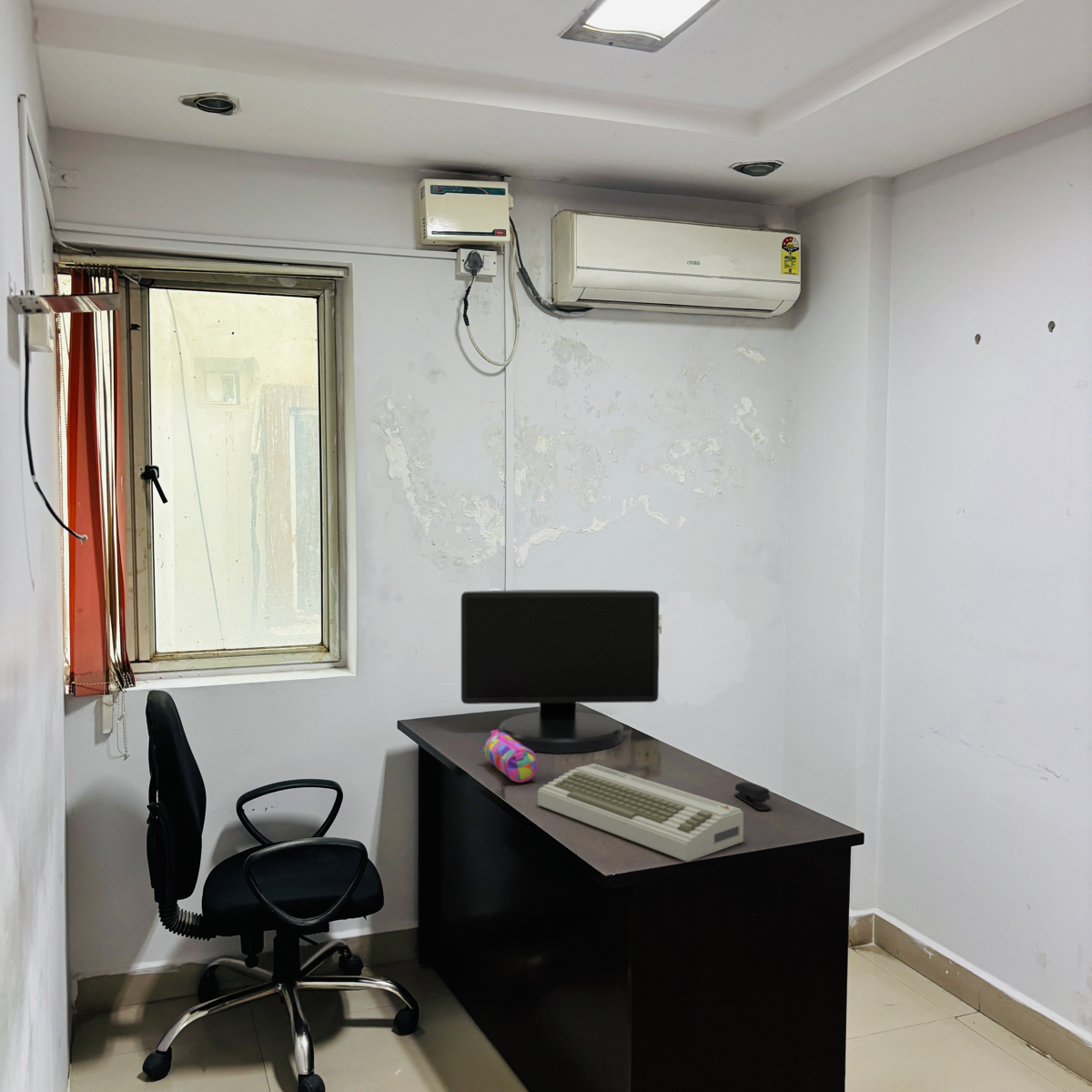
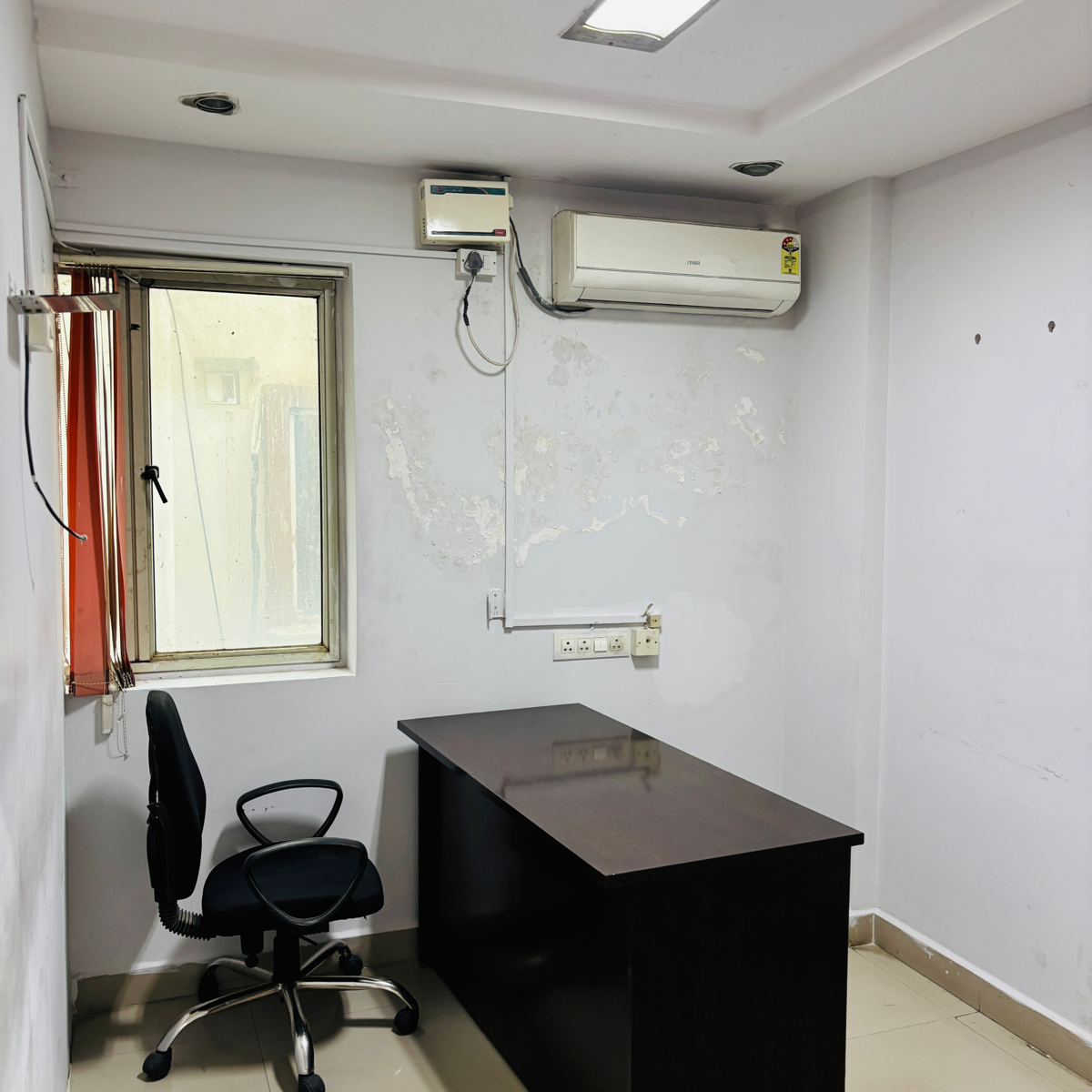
- monitor [460,589,660,754]
- stapler [733,781,772,811]
- keyboard [537,763,744,863]
- pencil case [480,729,539,784]
